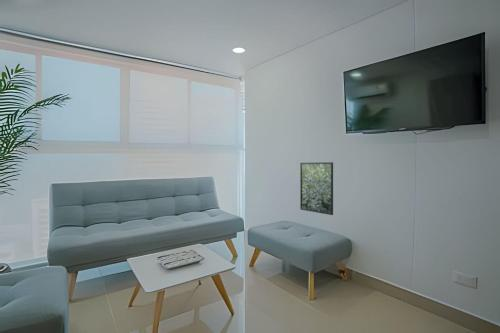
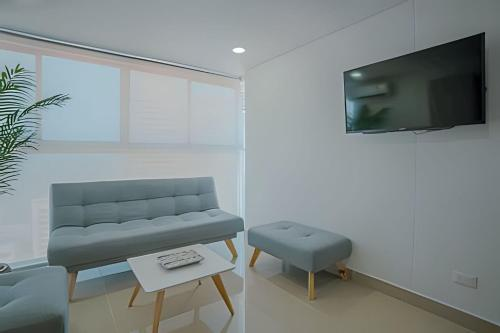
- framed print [299,161,334,216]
